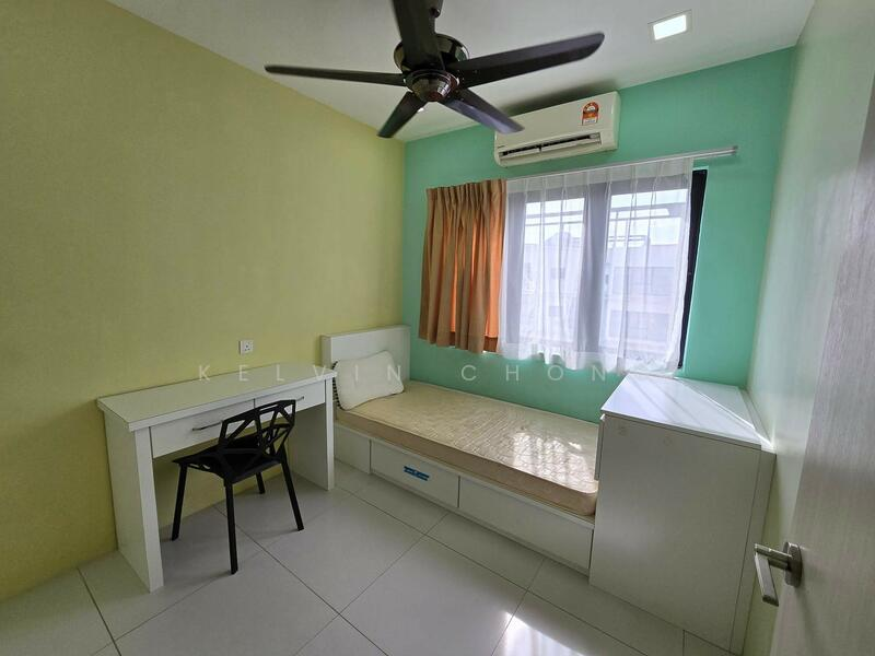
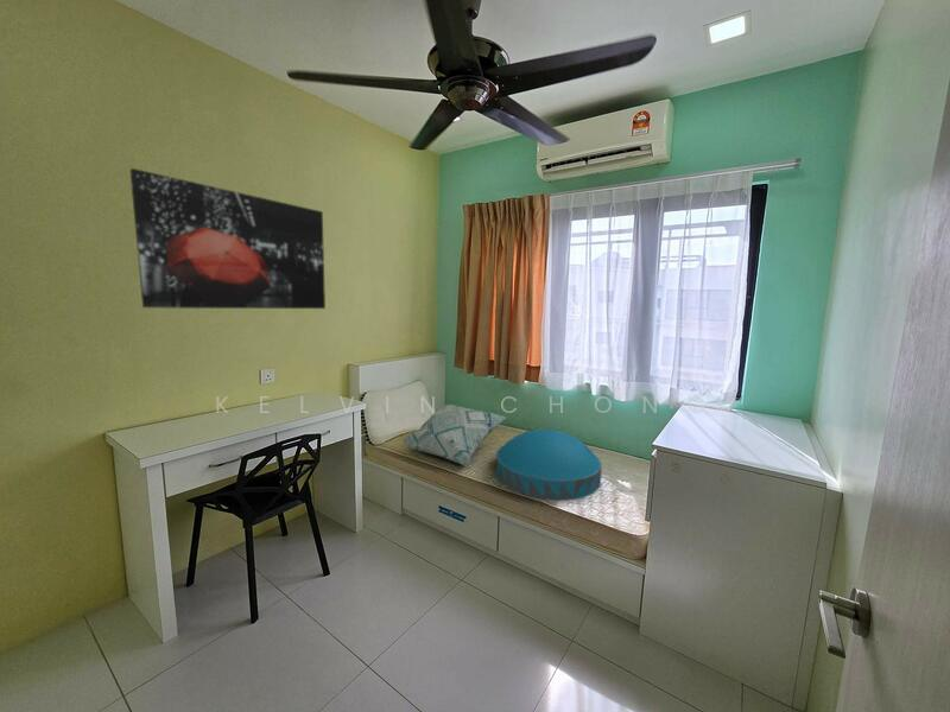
+ wall art [129,167,327,310]
+ cushion [495,428,603,501]
+ decorative pillow [403,403,507,466]
